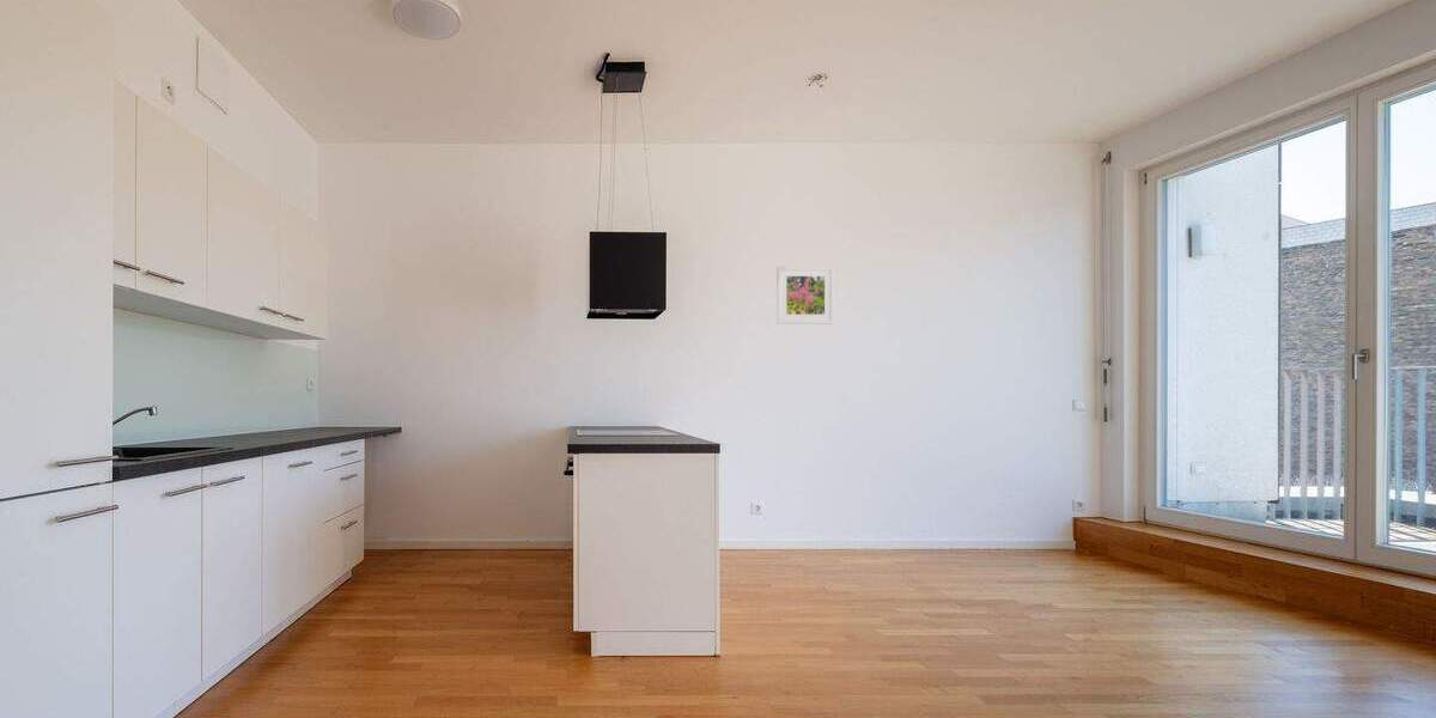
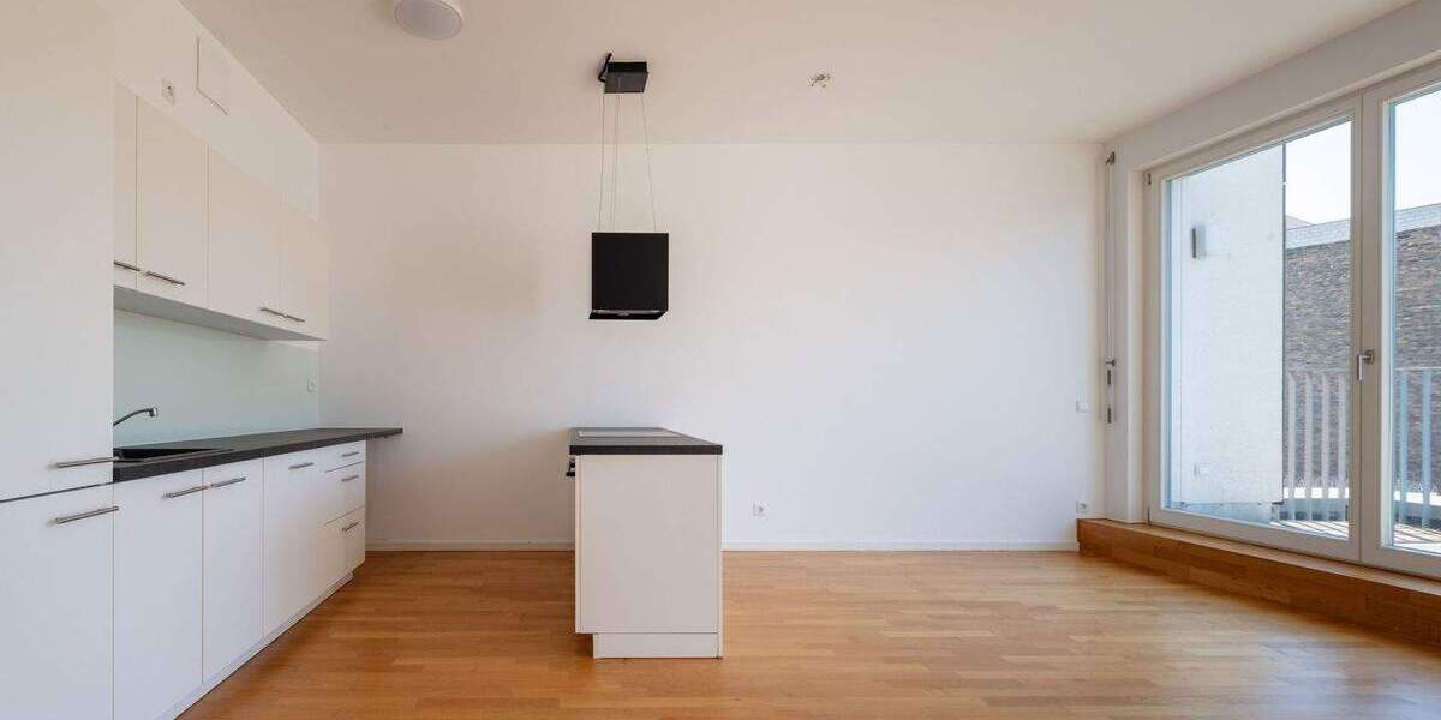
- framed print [775,266,835,325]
